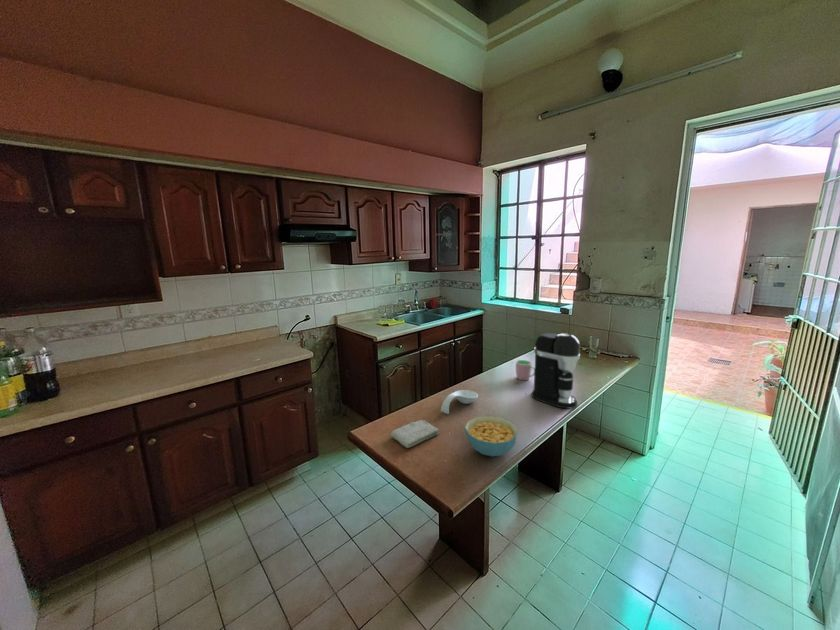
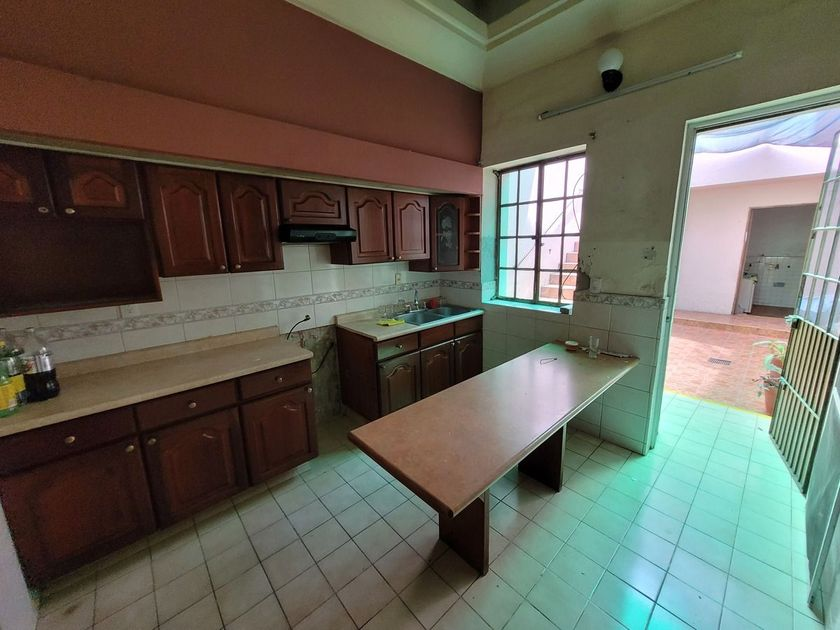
- cereal bowl [464,415,519,457]
- spoon rest [440,389,479,415]
- cup [515,359,535,381]
- coffee maker [531,332,581,409]
- washcloth [389,419,440,449]
